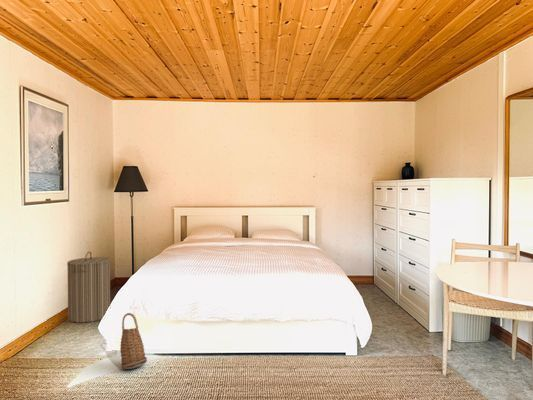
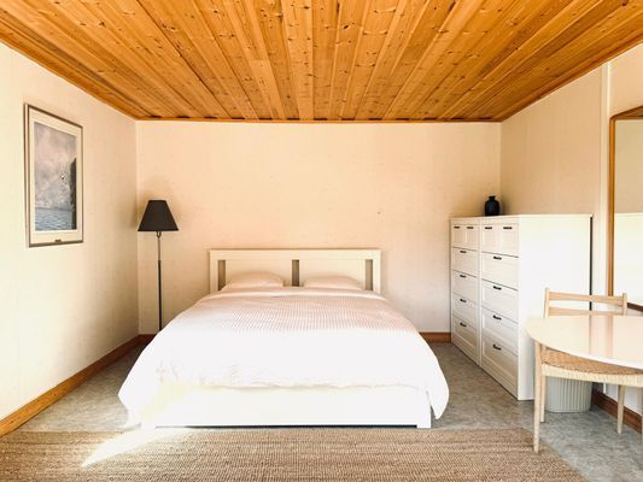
- laundry hamper [66,250,111,324]
- basket [119,312,148,370]
